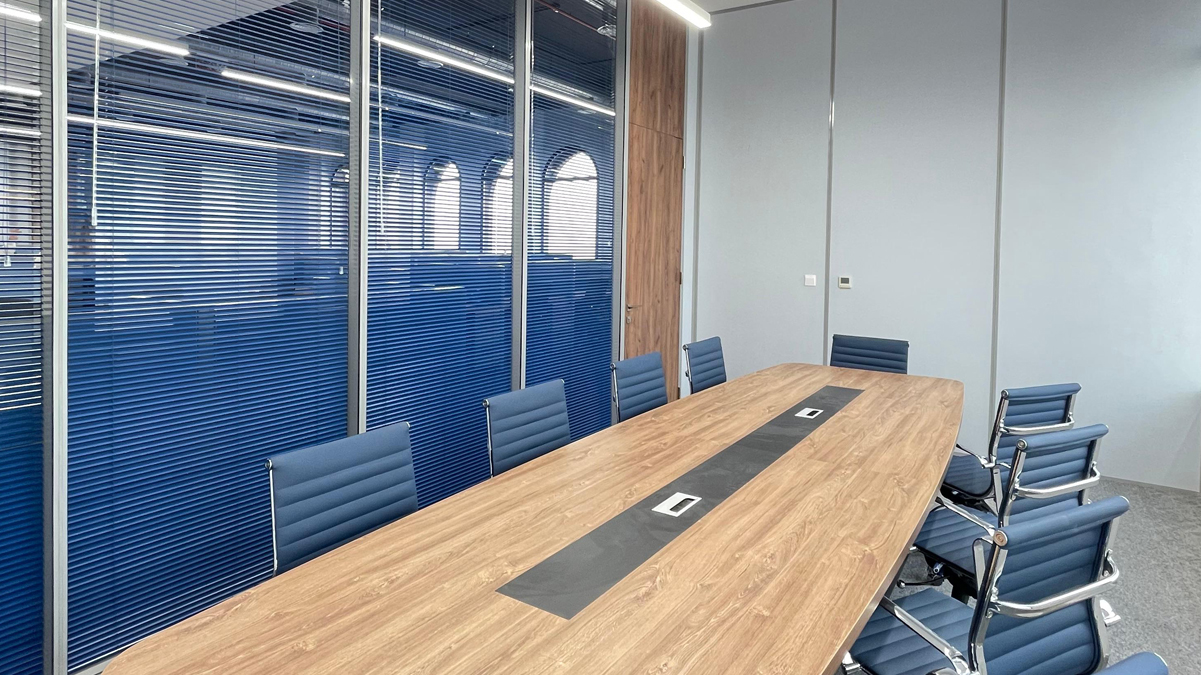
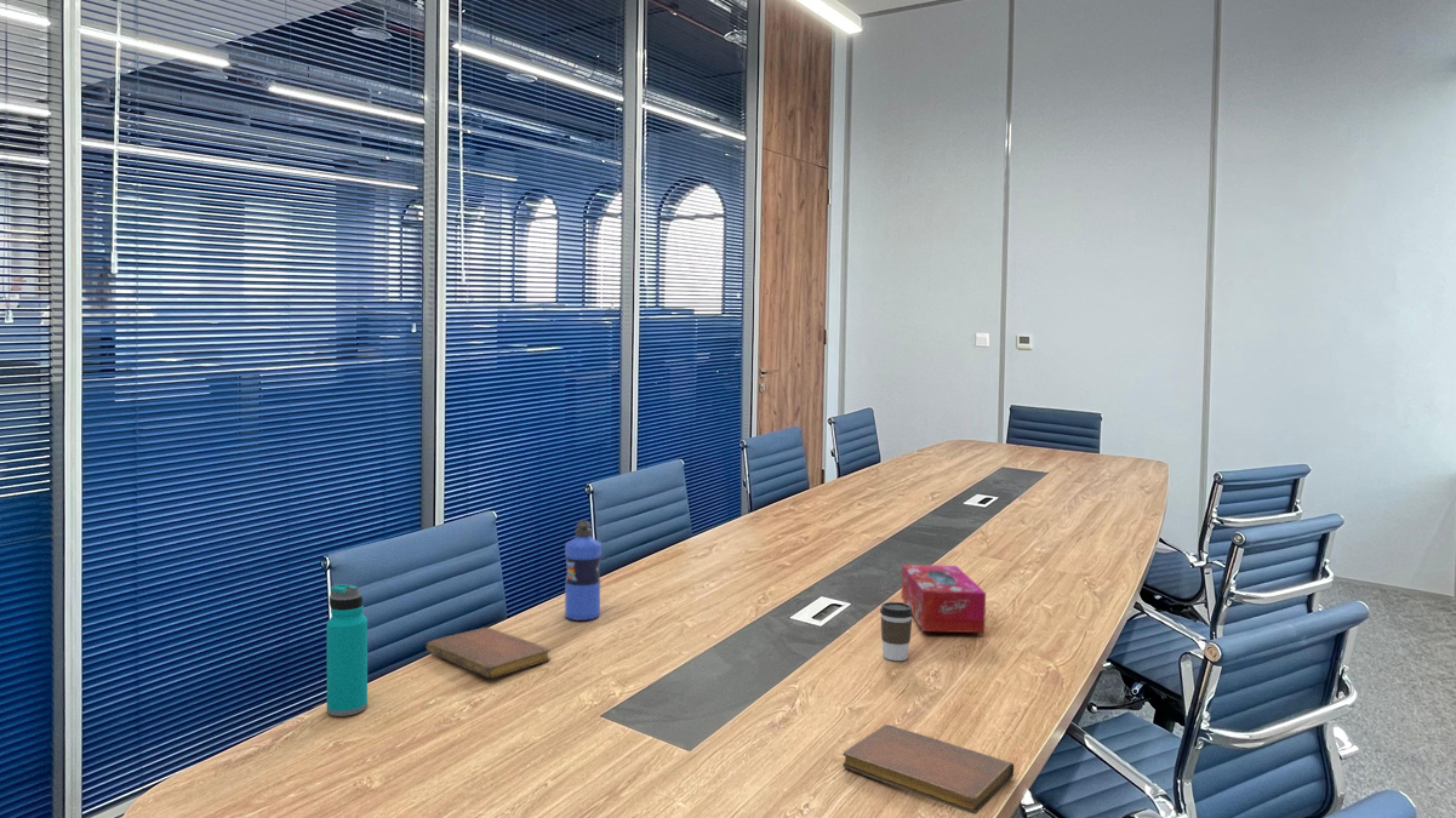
+ notebook [841,723,1015,816]
+ coffee cup [879,601,913,662]
+ water bottle [326,583,369,717]
+ water bottle [564,519,603,622]
+ tissue box [901,564,987,634]
+ notebook [424,627,552,680]
